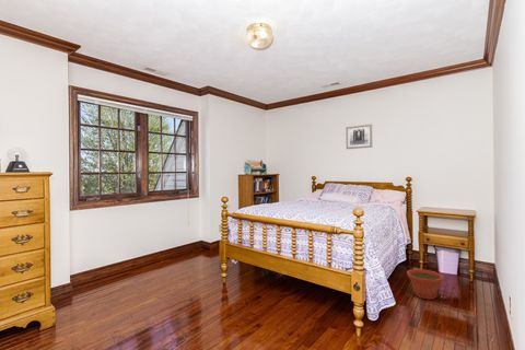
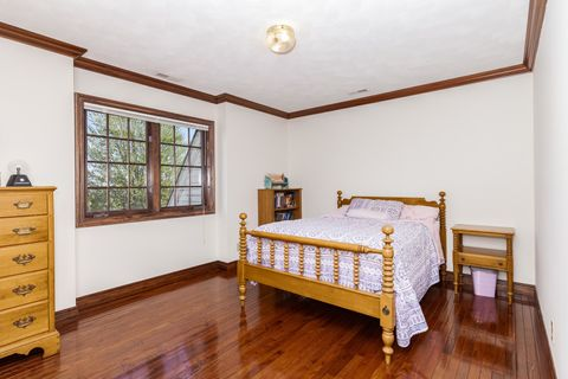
- wall art [345,124,373,150]
- plant pot [406,268,444,301]
